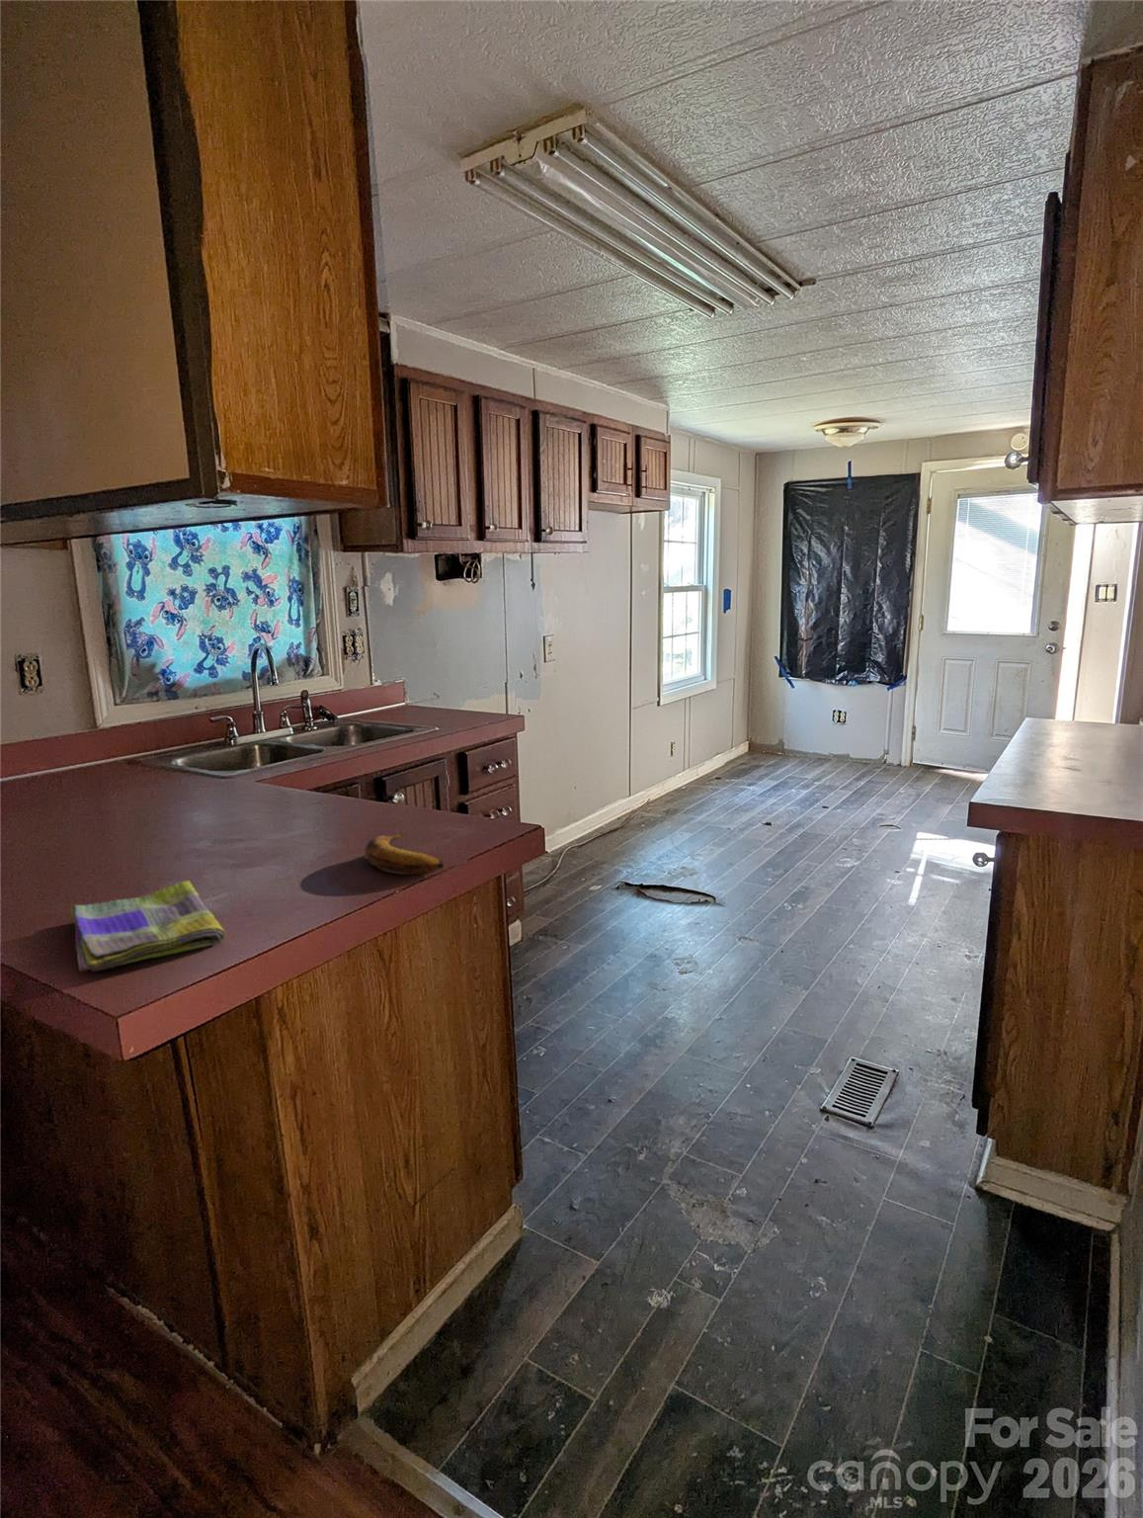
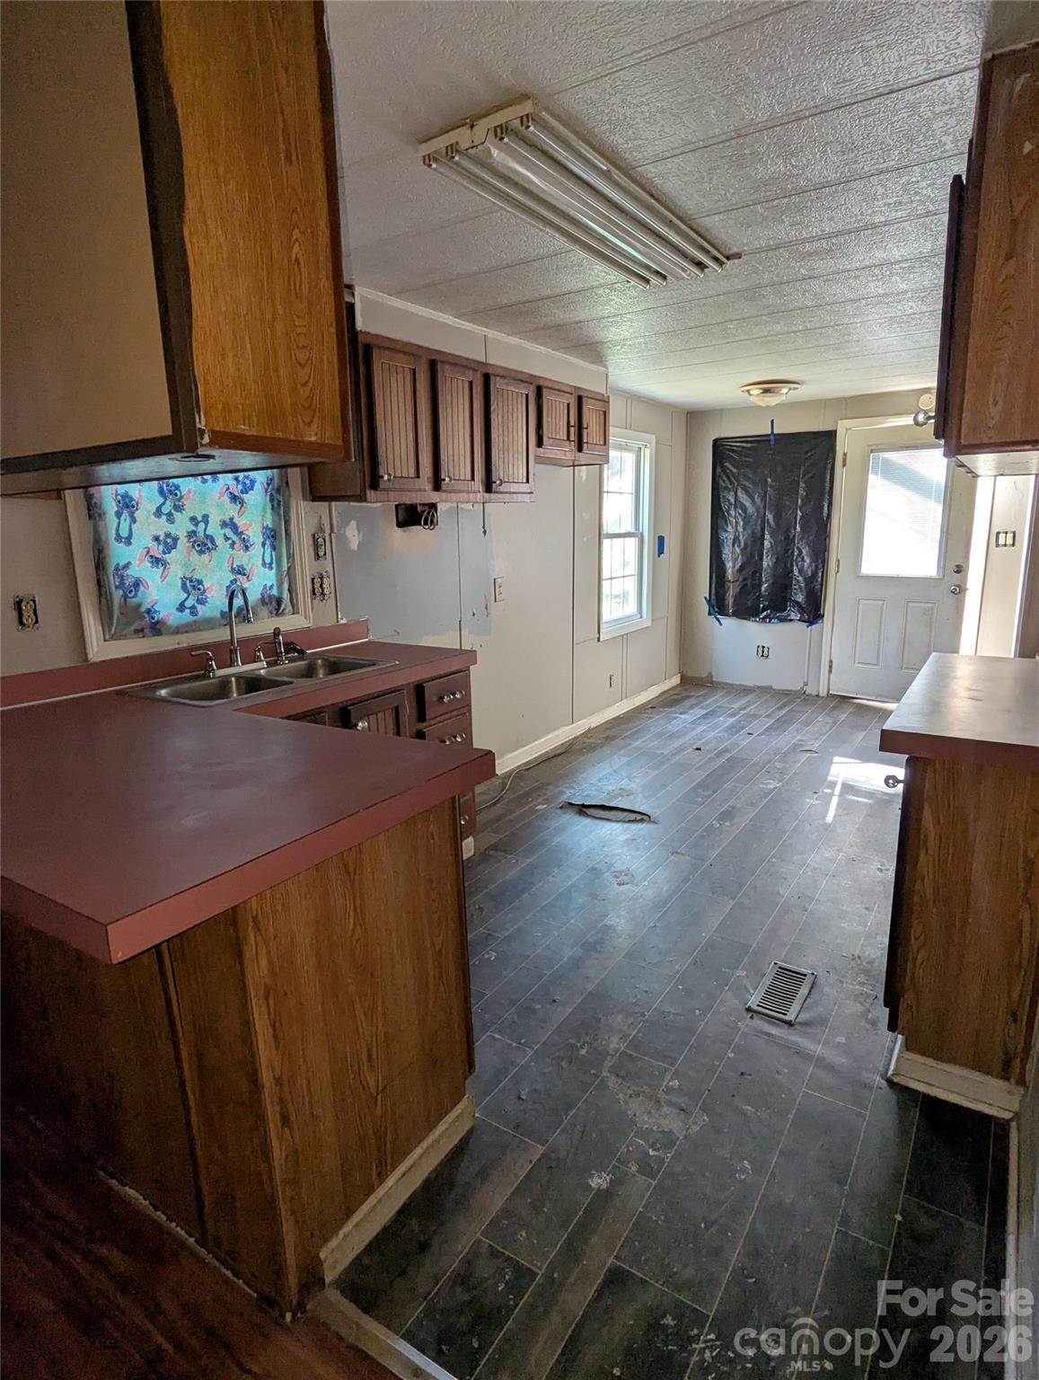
- banana [364,830,444,875]
- dish towel [70,879,226,973]
